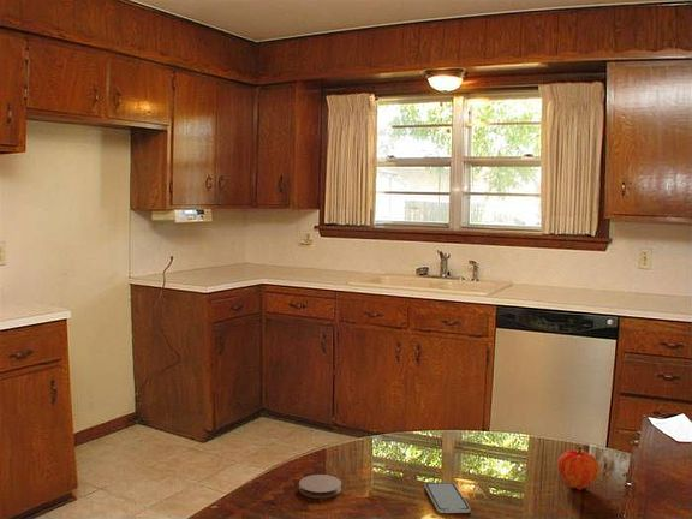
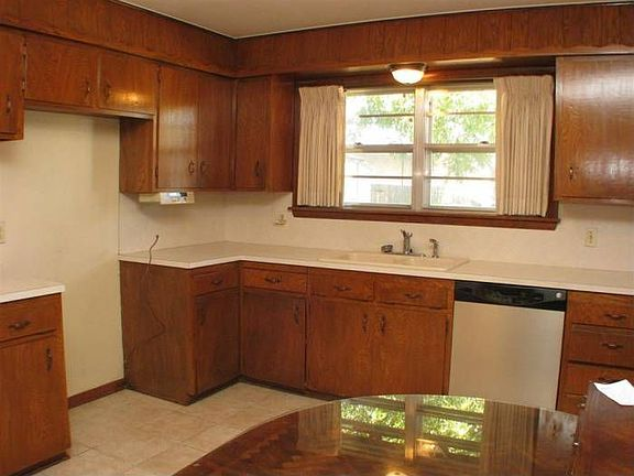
- coaster [298,473,342,499]
- smartphone [423,481,471,514]
- fruit [556,445,601,491]
